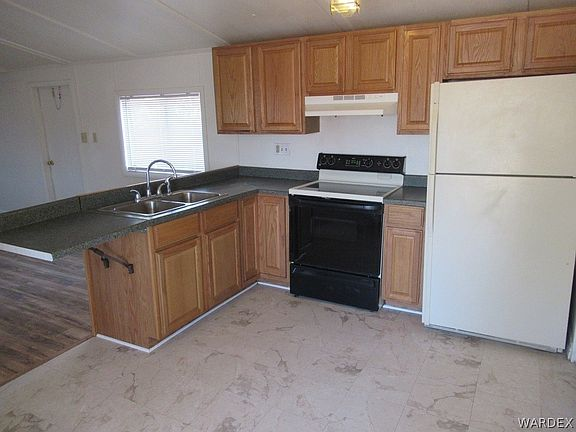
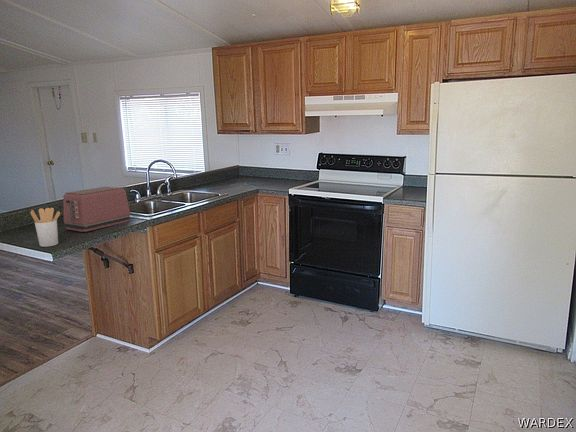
+ toaster [62,186,131,233]
+ utensil holder [30,207,61,248]
